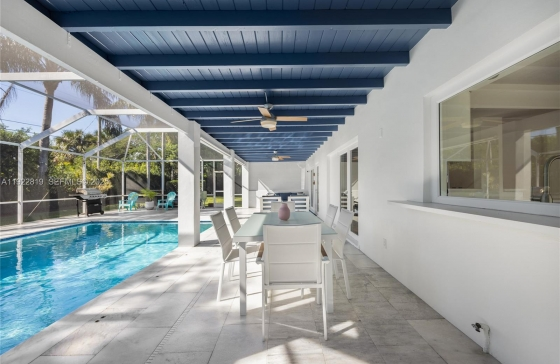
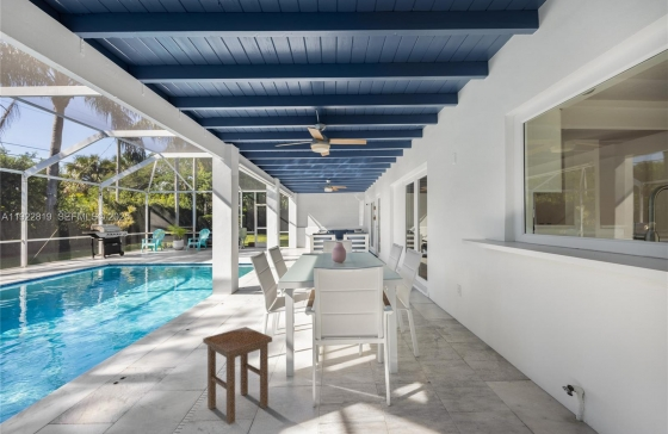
+ stool [202,326,273,426]
